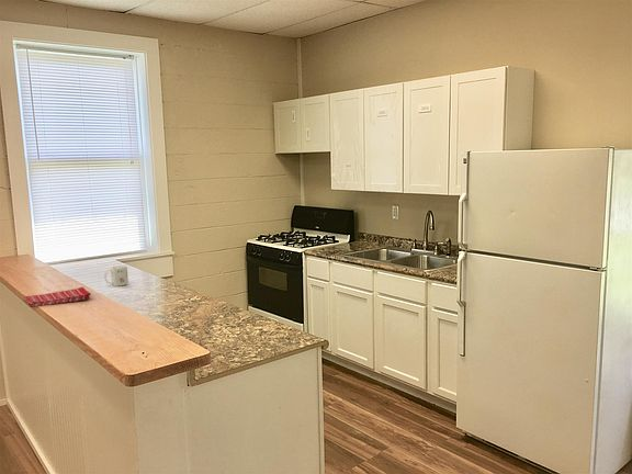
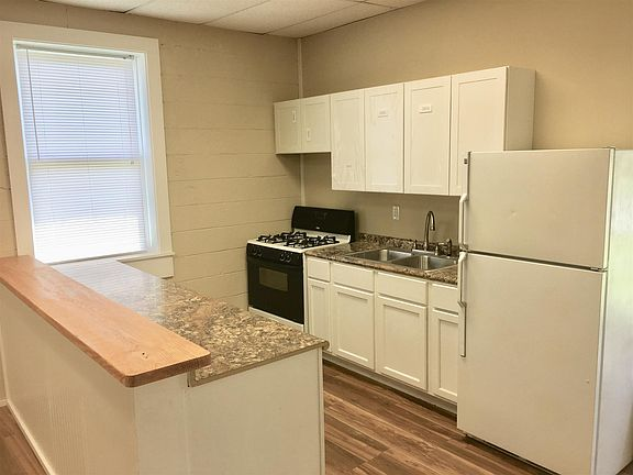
- mug [103,264,129,286]
- dish towel [24,286,92,308]
